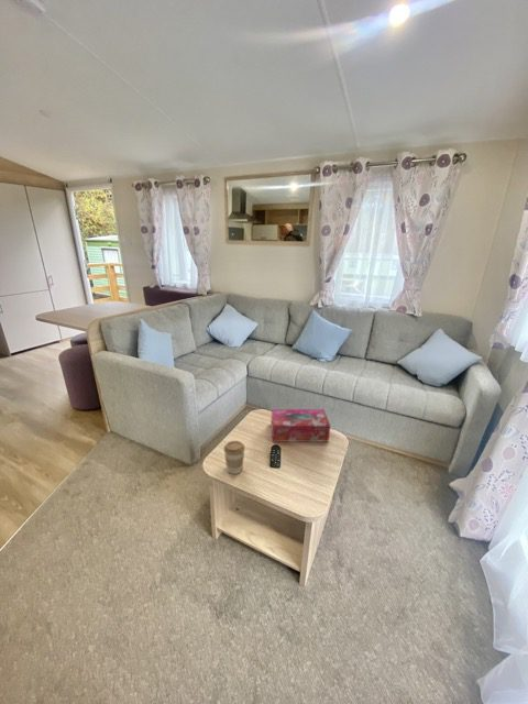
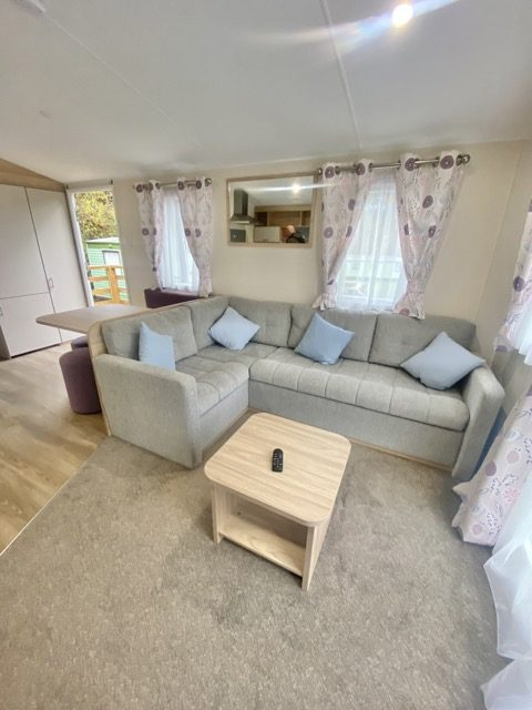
- tissue box [271,408,331,443]
- coffee cup [222,440,246,475]
